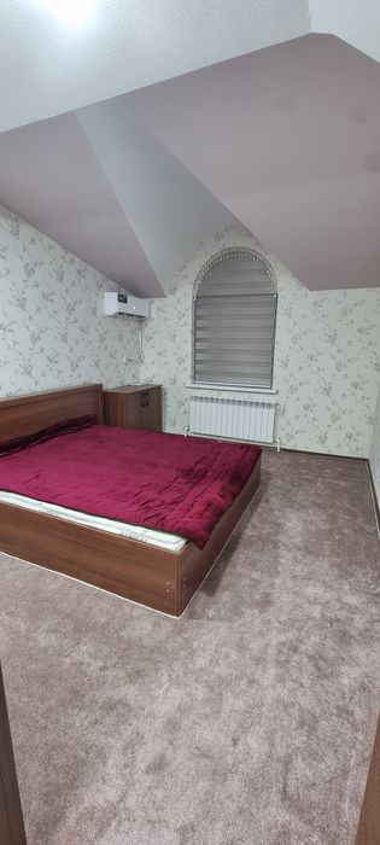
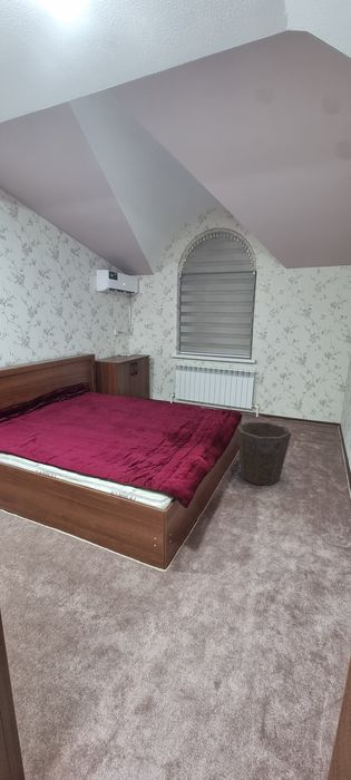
+ waste bin [236,421,292,486]
